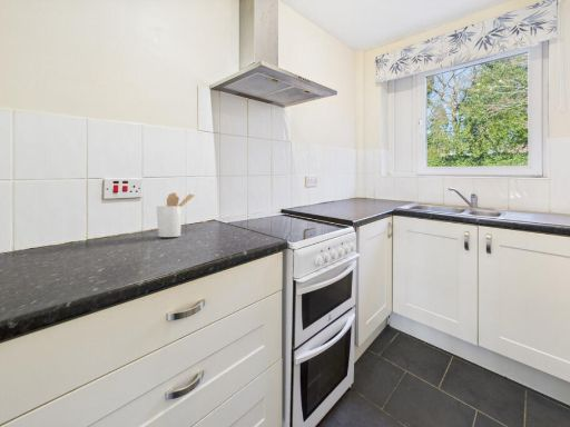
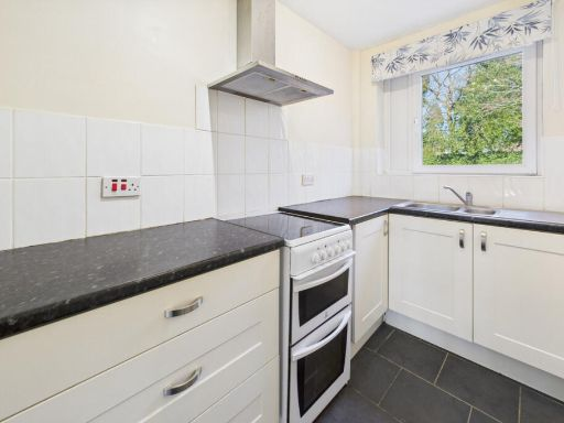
- utensil holder [156,191,195,238]
